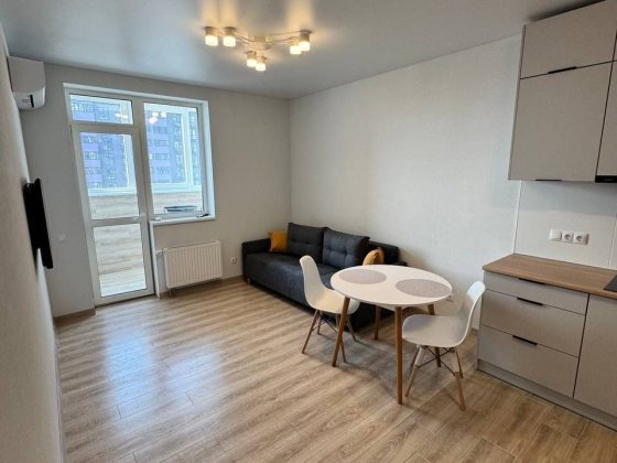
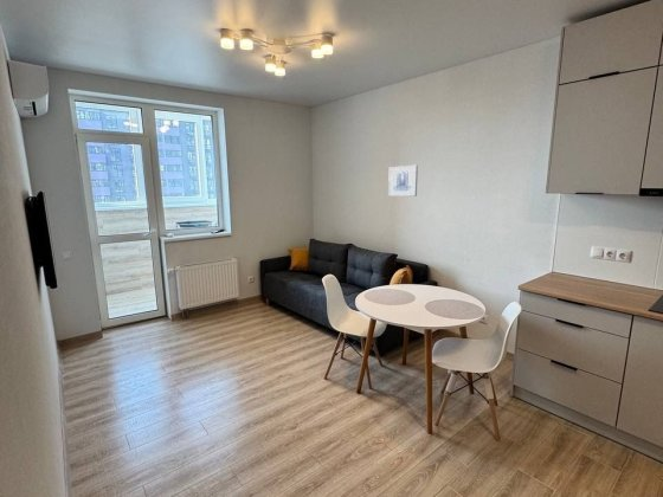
+ wall art [387,164,419,198]
